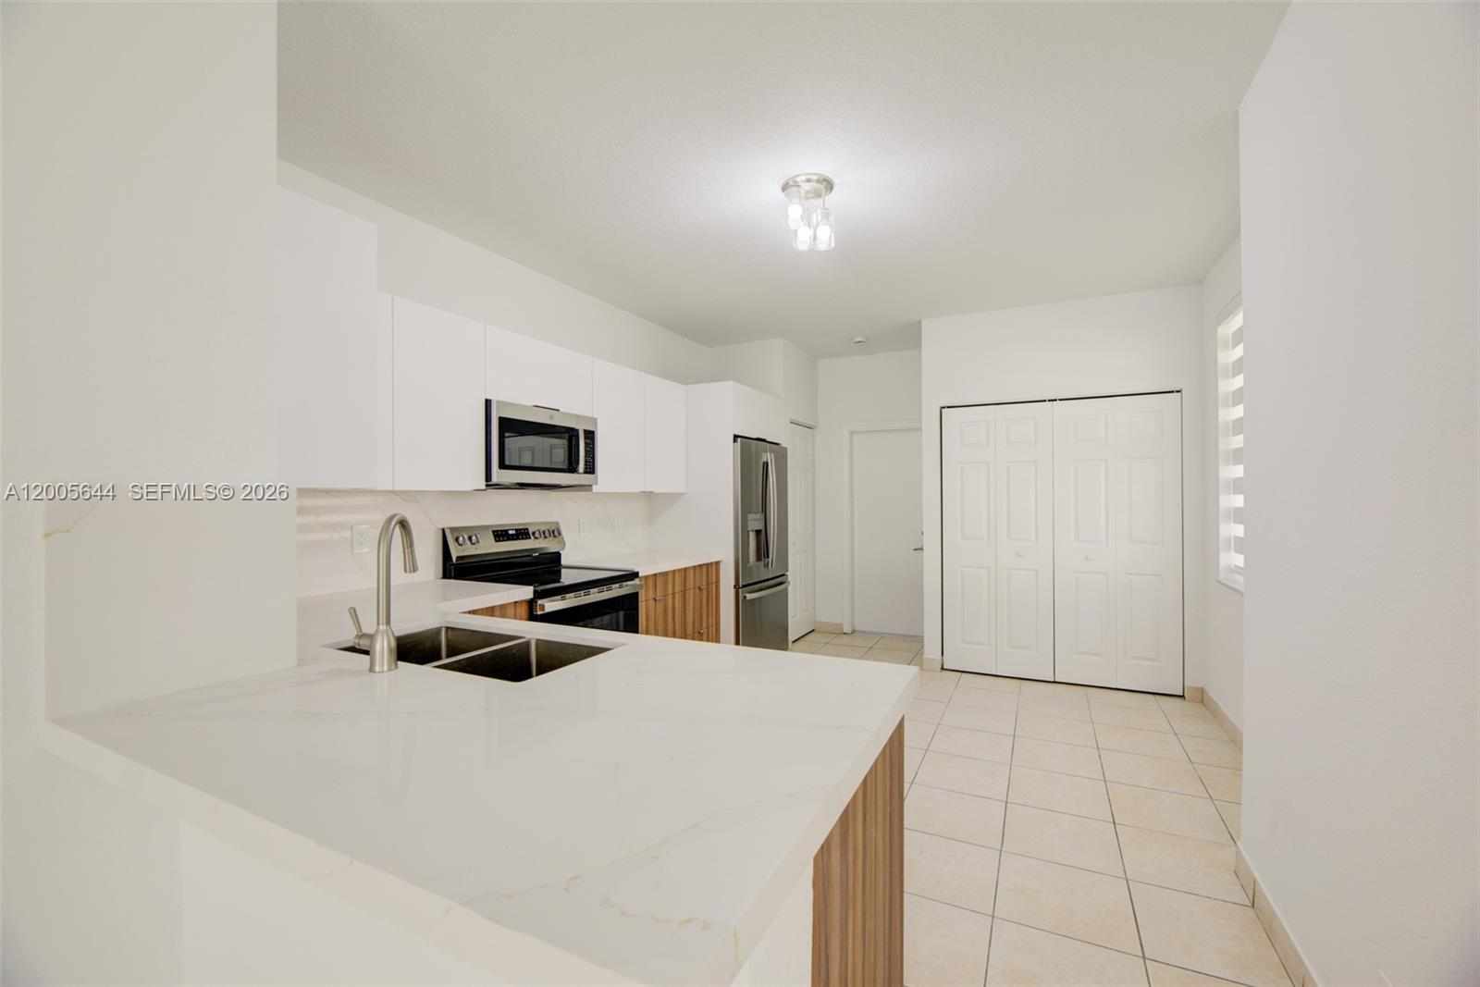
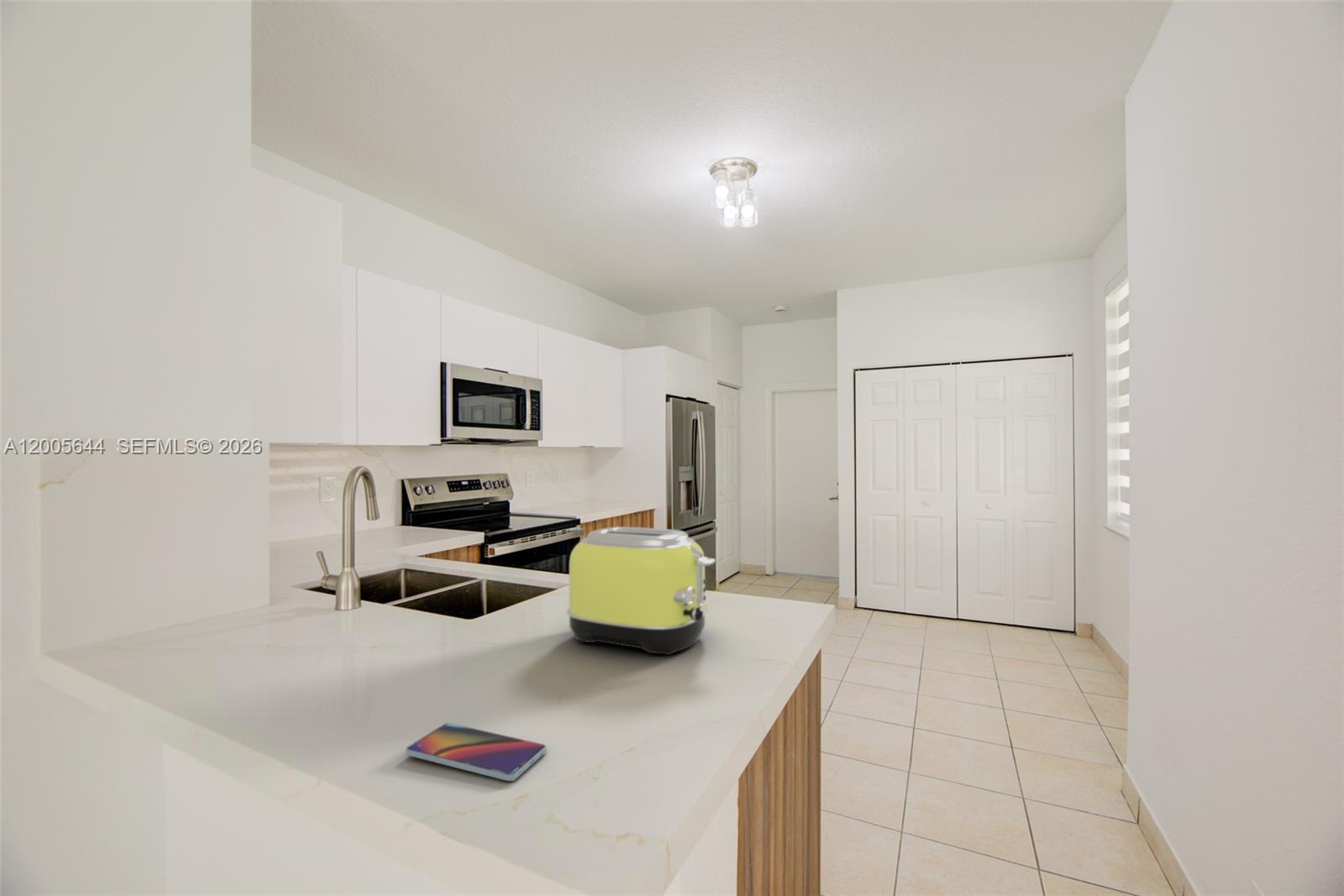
+ smartphone [405,722,547,782]
+ toaster [566,526,717,656]
